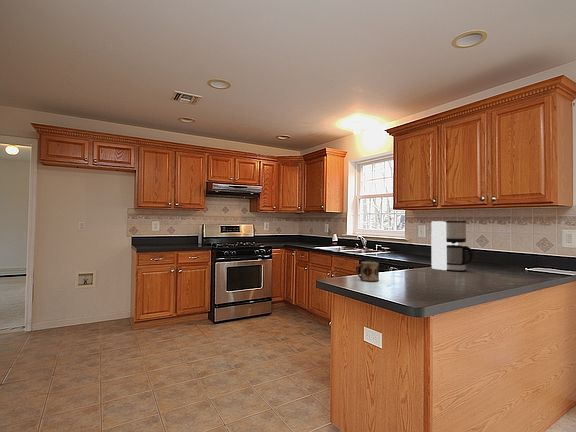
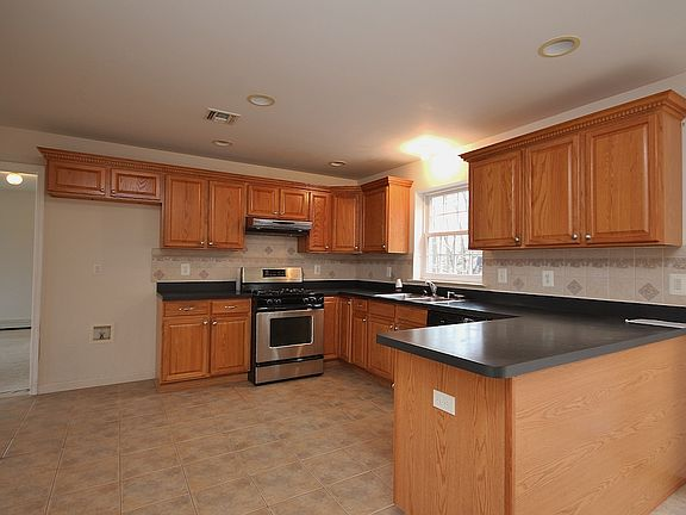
- coffee maker [430,220,475,272]
- mug [355,260,380,282]
